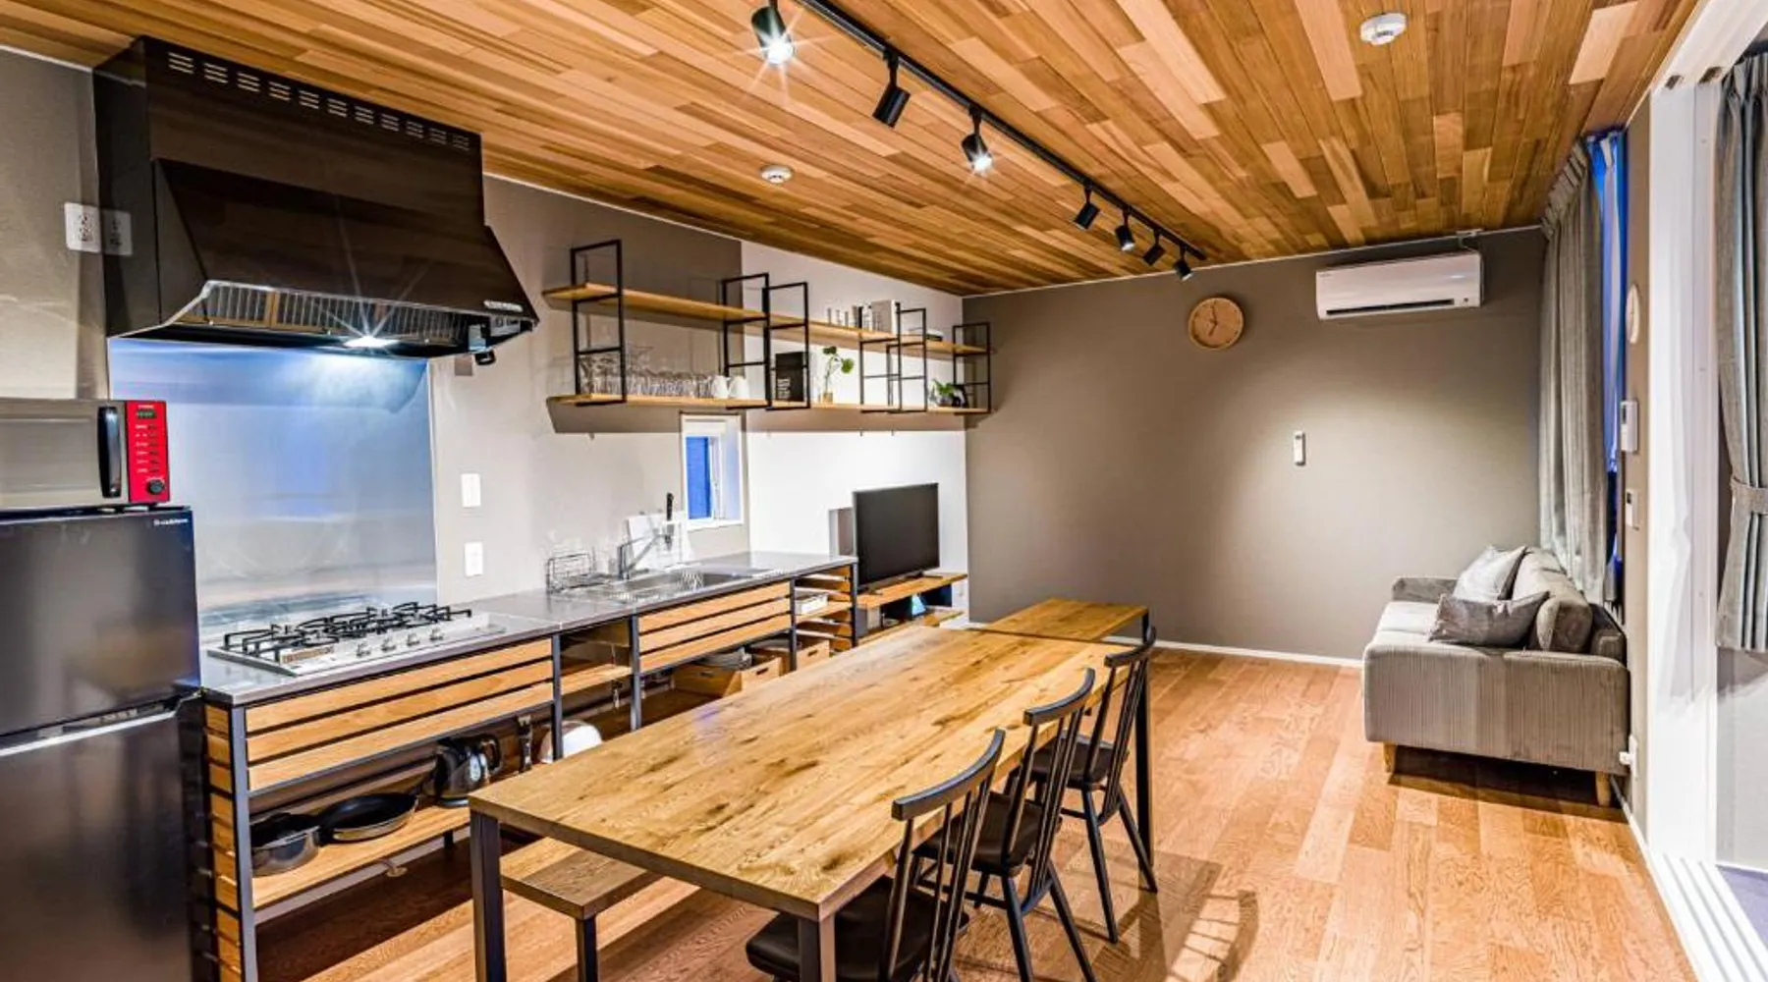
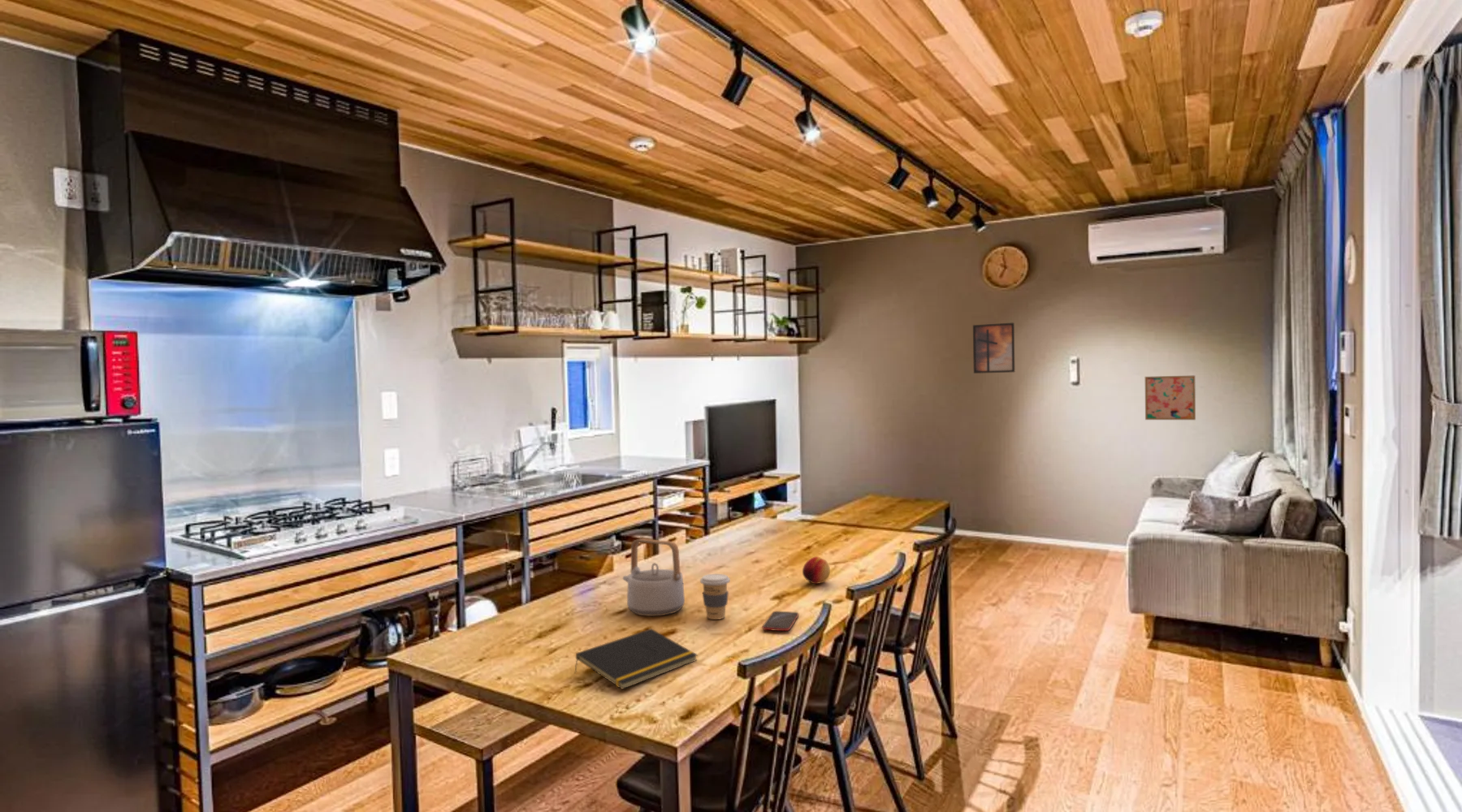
+ fruit [802,555,831,585]
+ wall art [1144,374,1196,421]
+ notepad [573,628,699,690]
+ coffee cup [699,573,731,620]
+ teapot [622,538,686,617]
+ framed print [972,322,1015,374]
+ smartphone [761,611,799,632]
